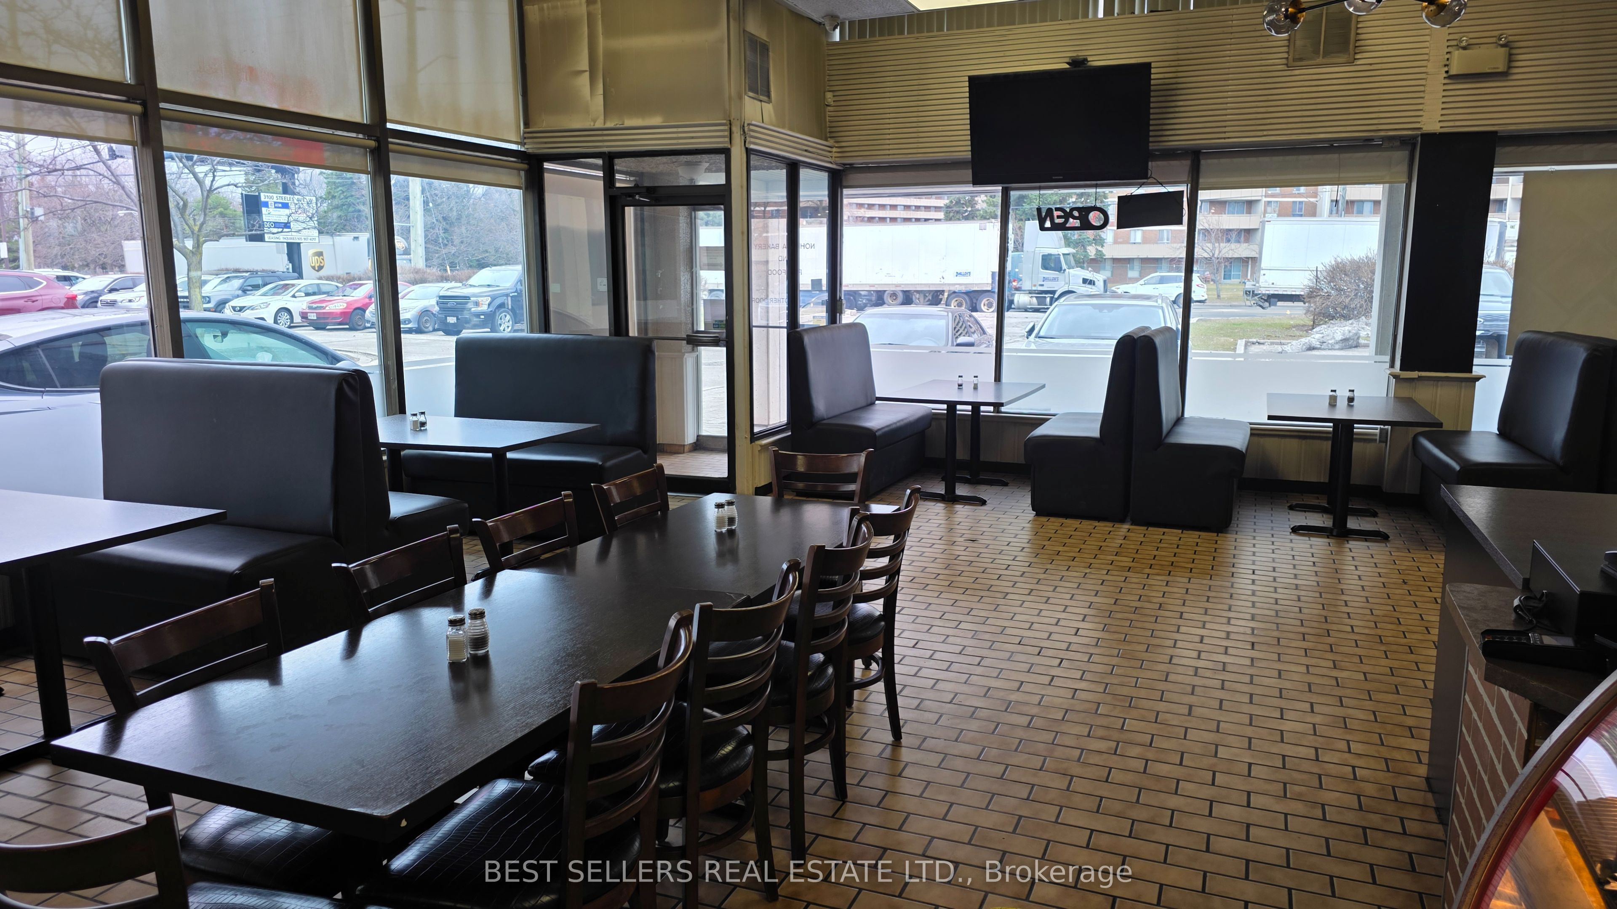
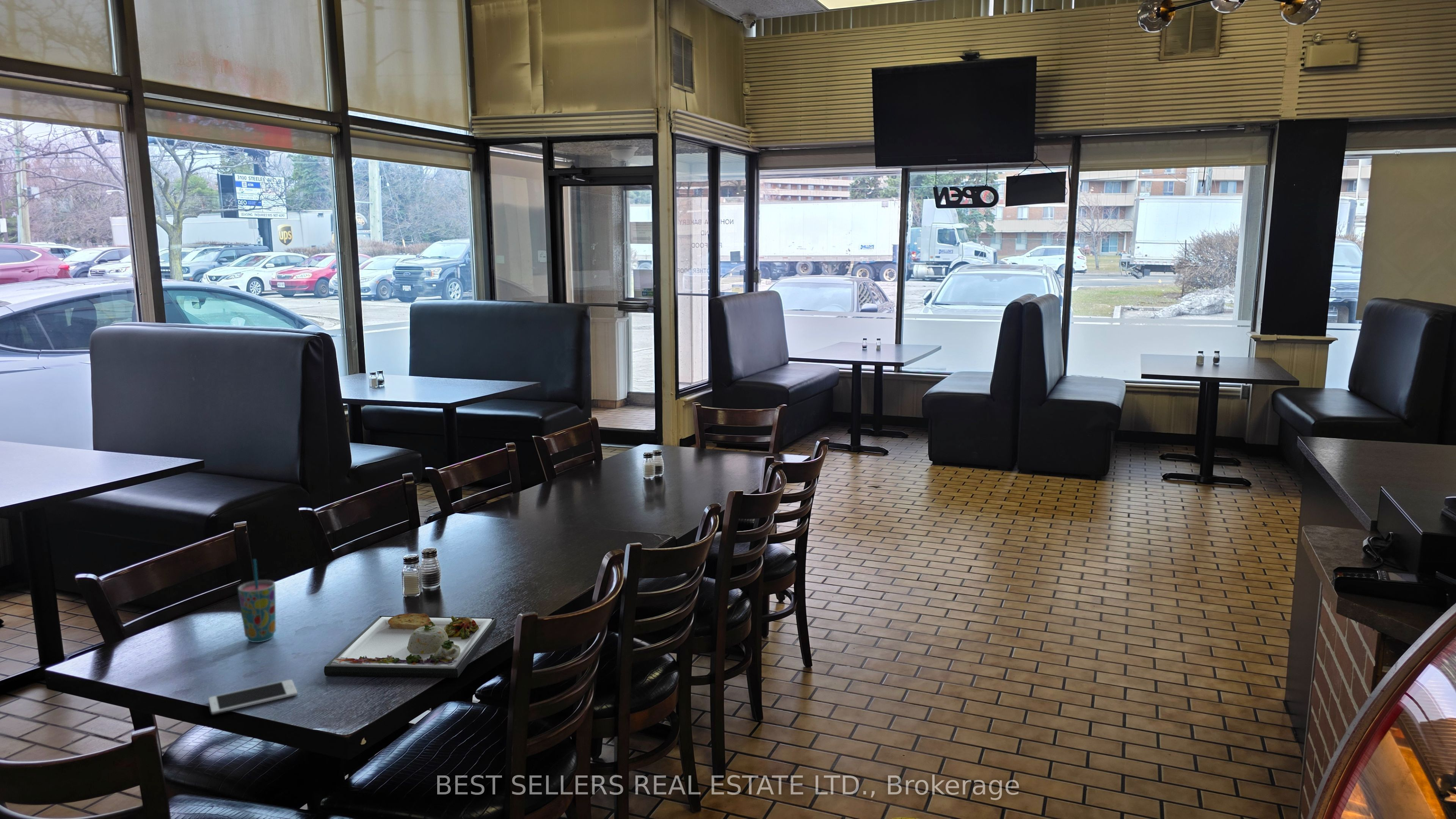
+ cup [237,559,276,643]
+ dinner plate [323,613,497,678]
+ cell phone [208,679,298,715]
